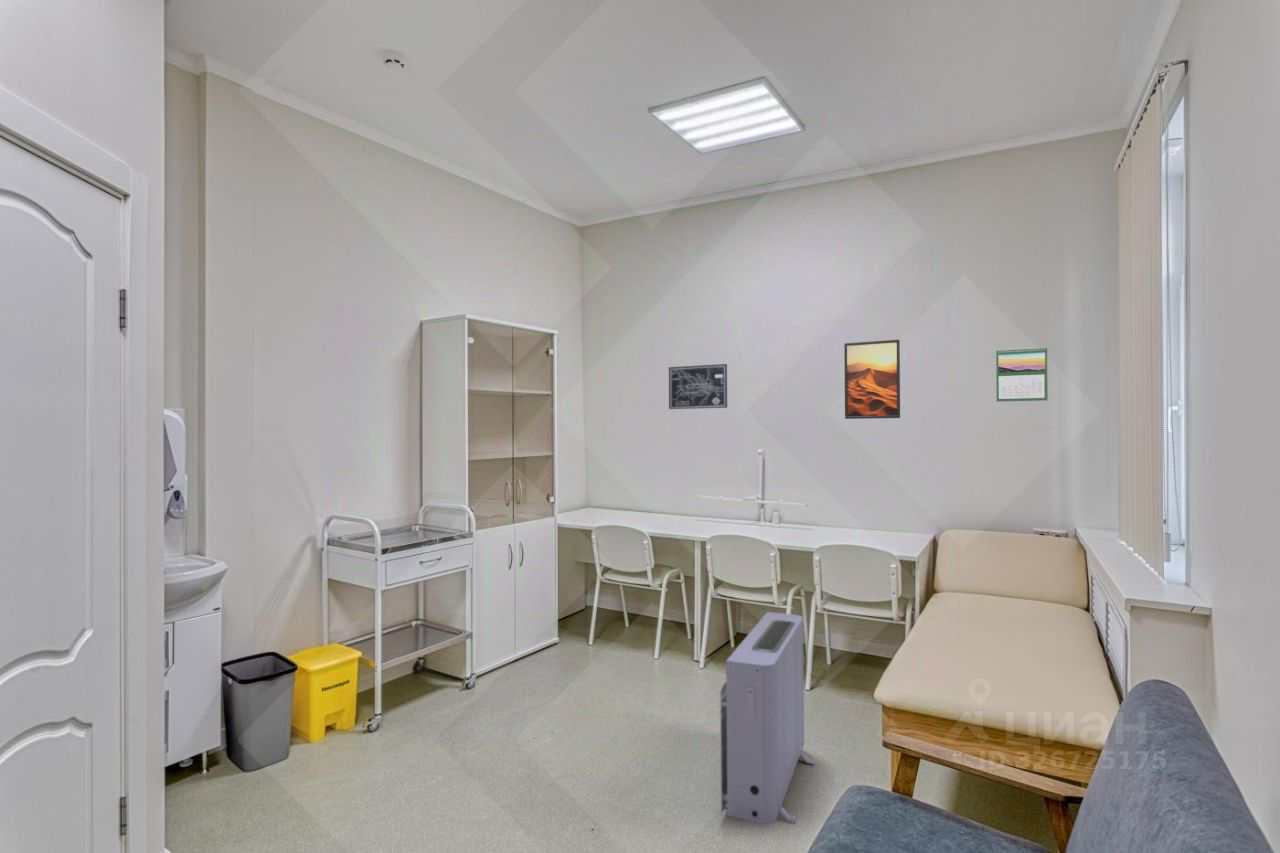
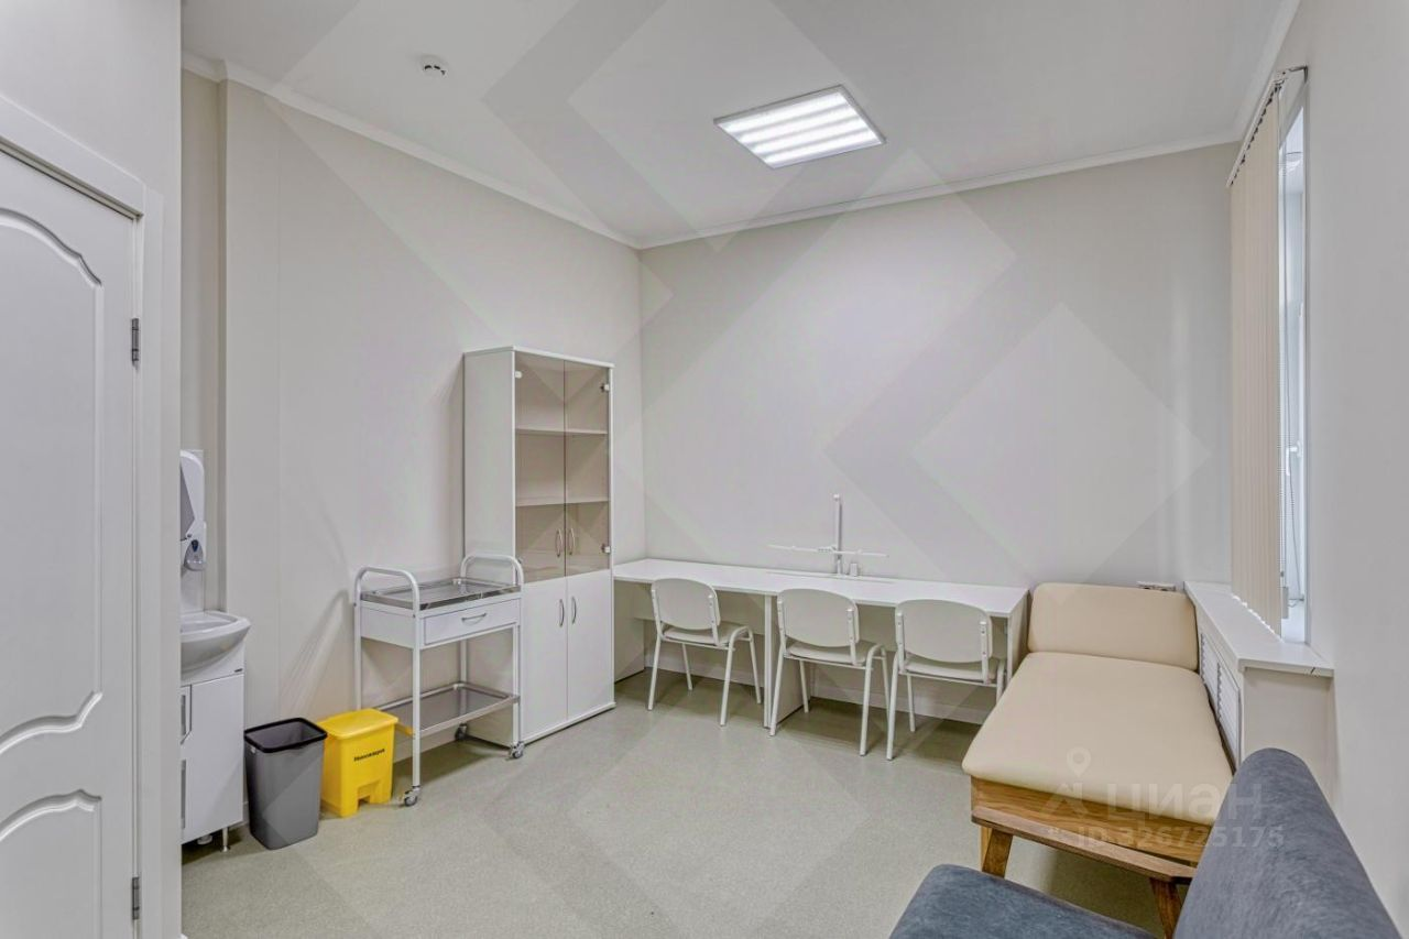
- calendar [995,346,1049,403]
- wall art [668,363,728,410]
- air purifier [719,611,816,825]
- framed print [843,339,901,420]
